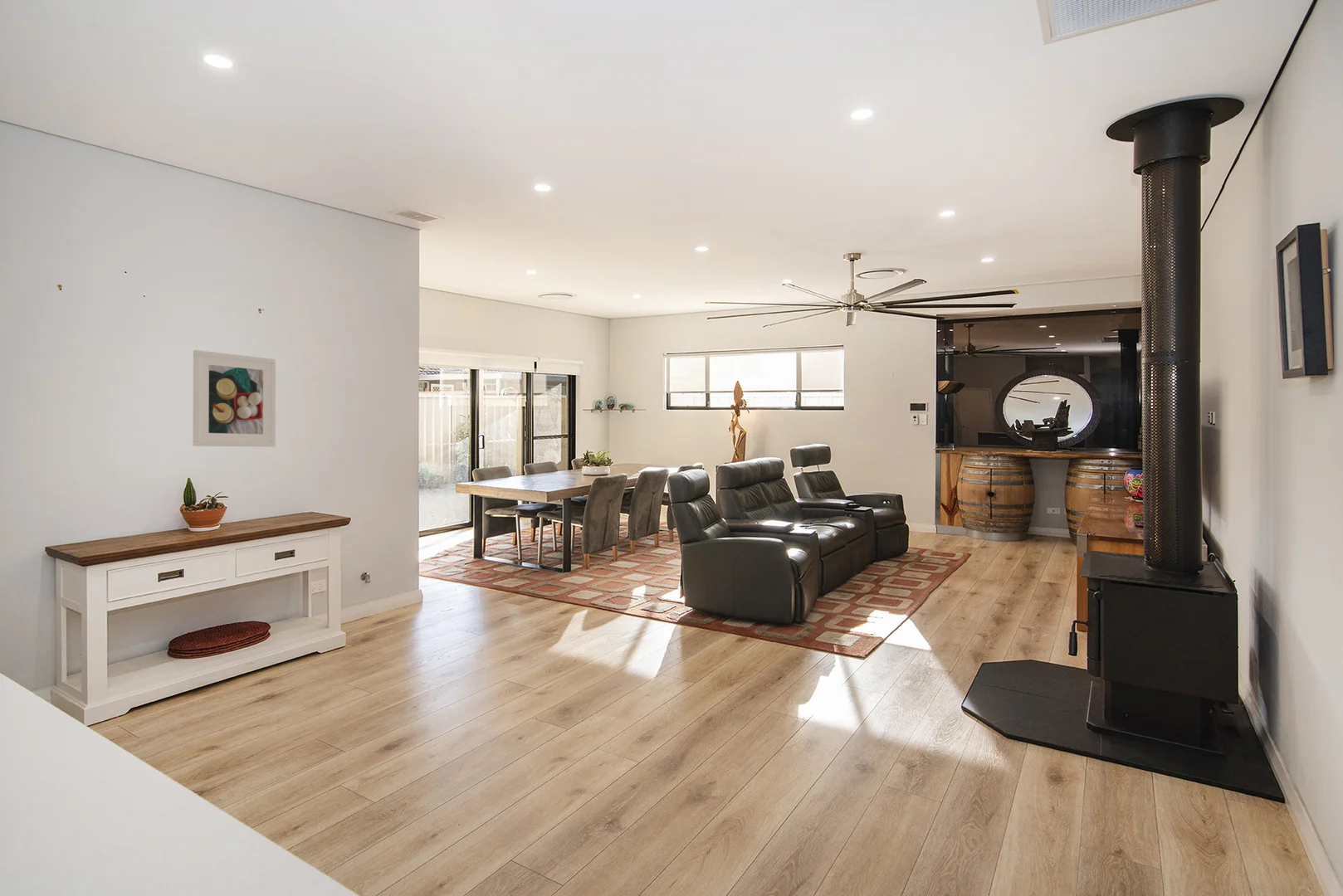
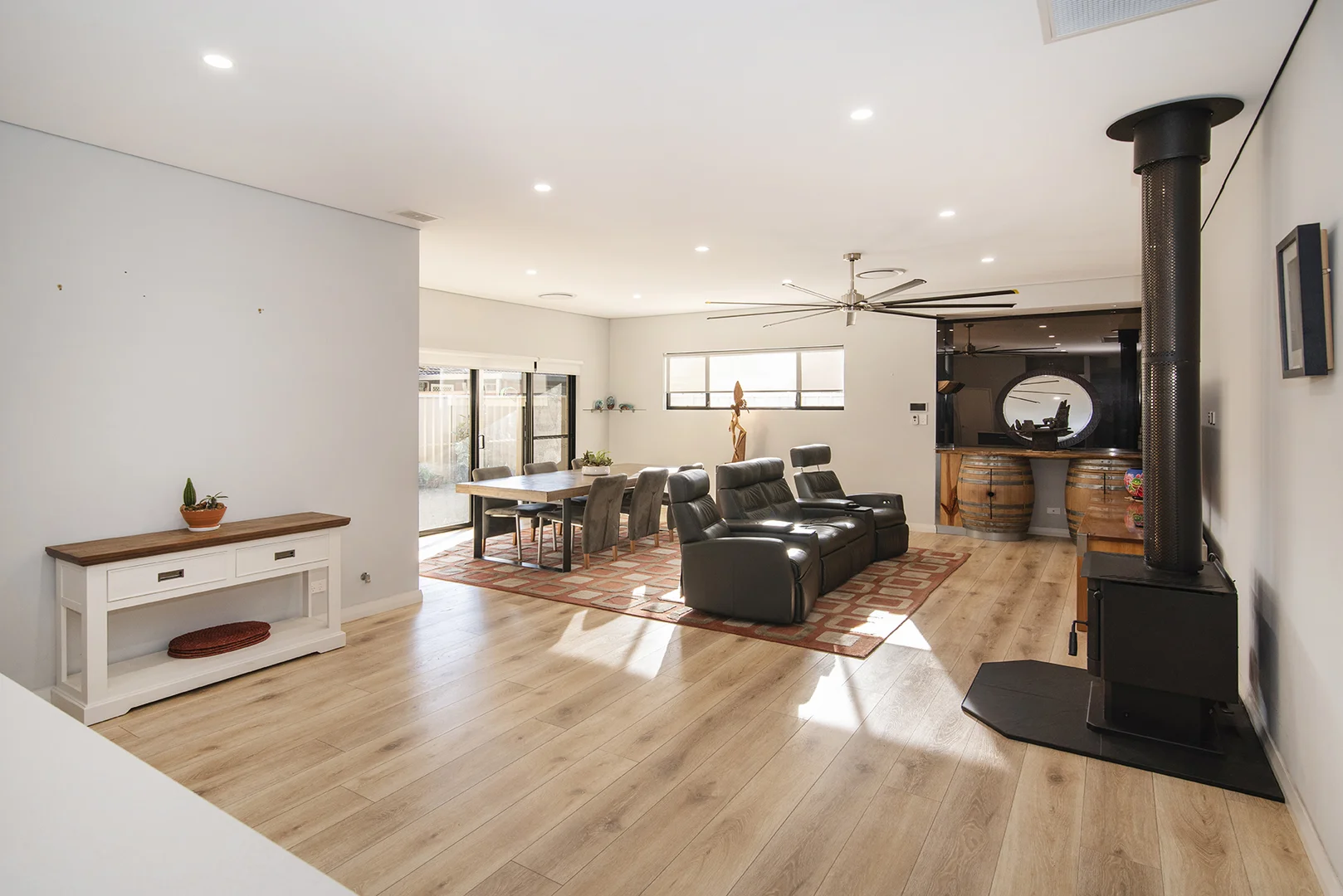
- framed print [192,349,276,447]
